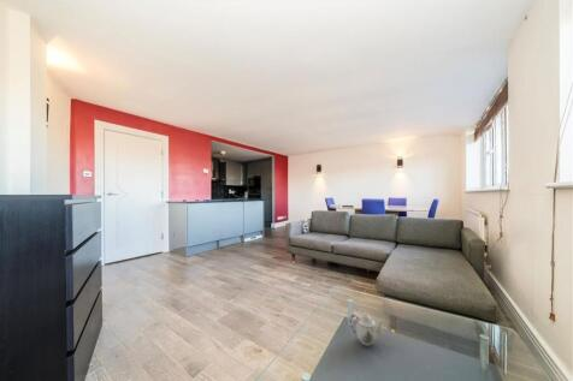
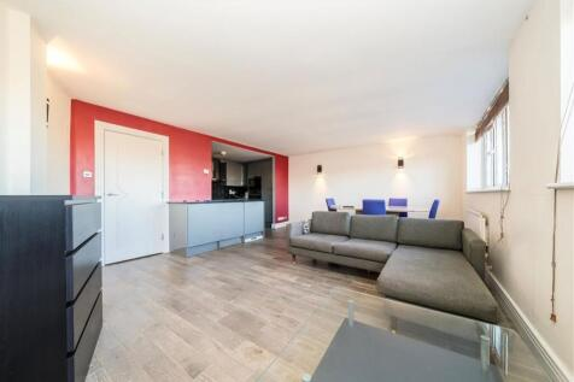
- teapot [348,311,385,346]
